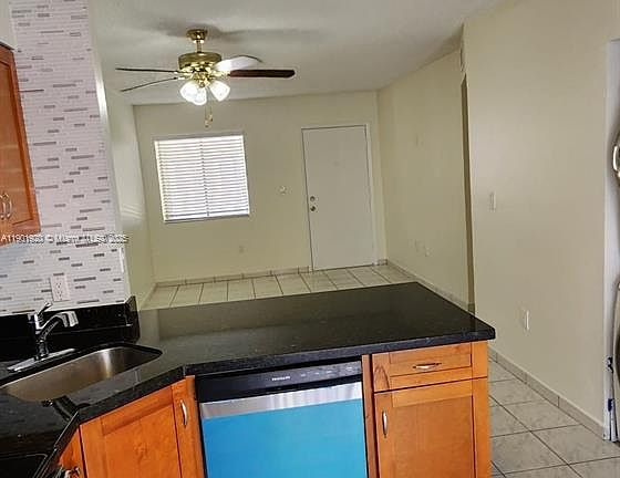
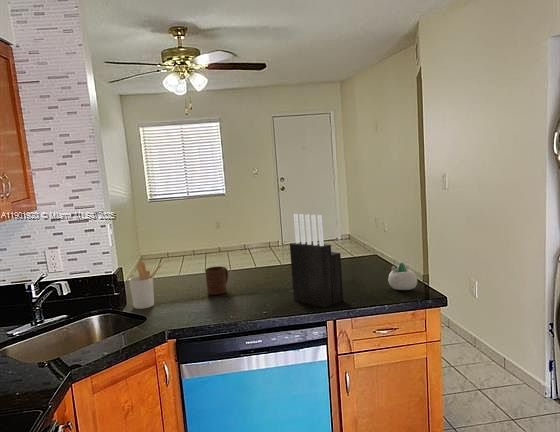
+ cup [204,265,229,296]
+ utensil holder [128,261,164,310]
+ succulent planter [387,261,418,291]
+ knife block [289,213,345,309]
